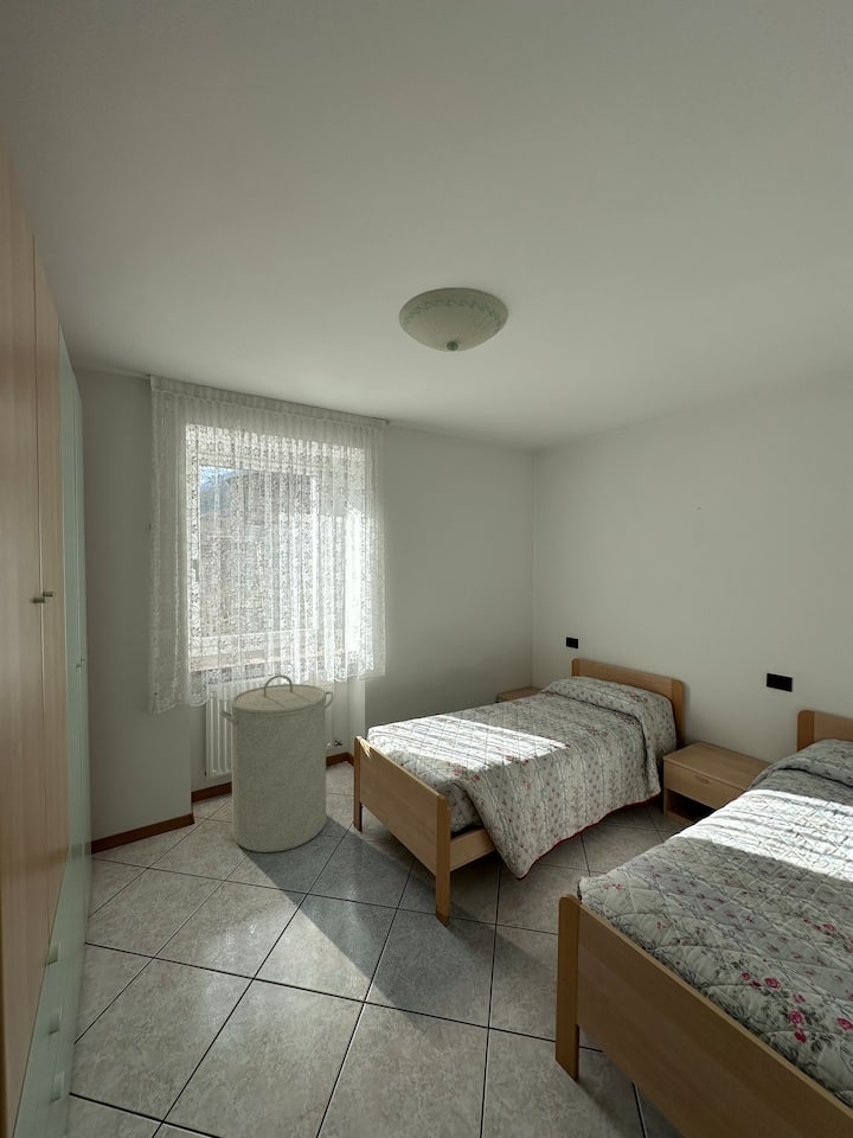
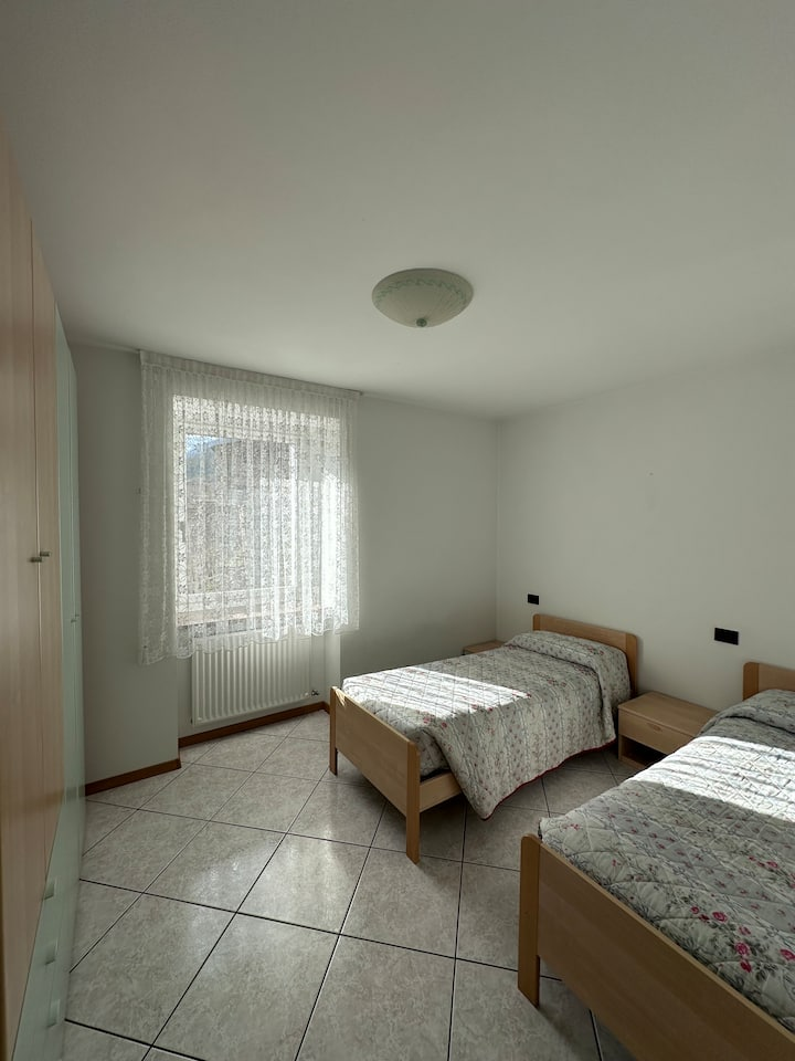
- laundry hamper [218,673,335,853]
